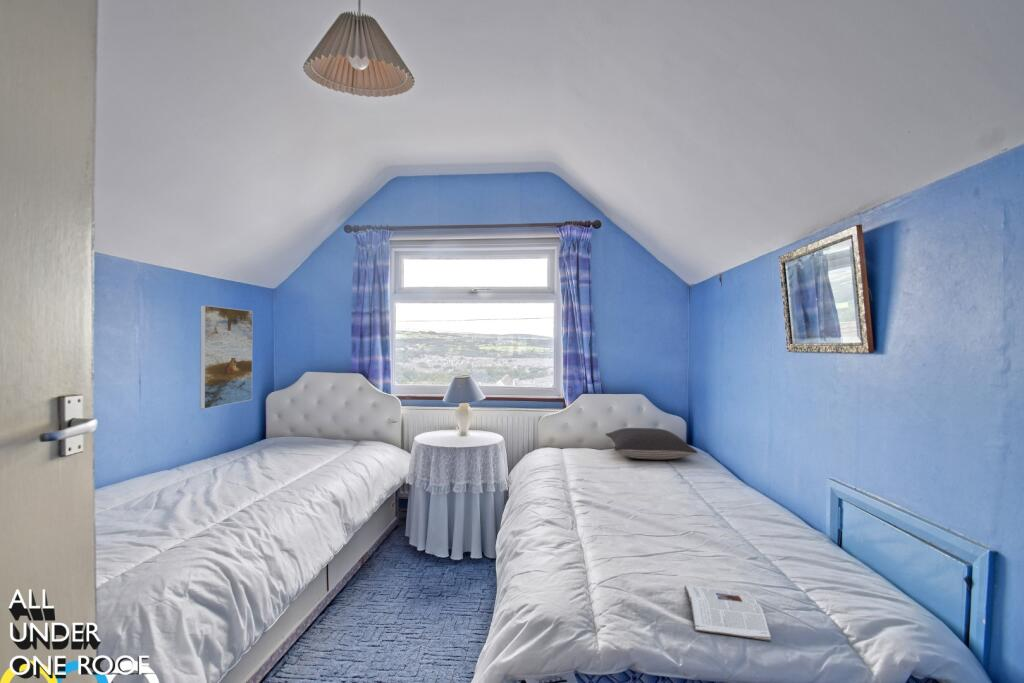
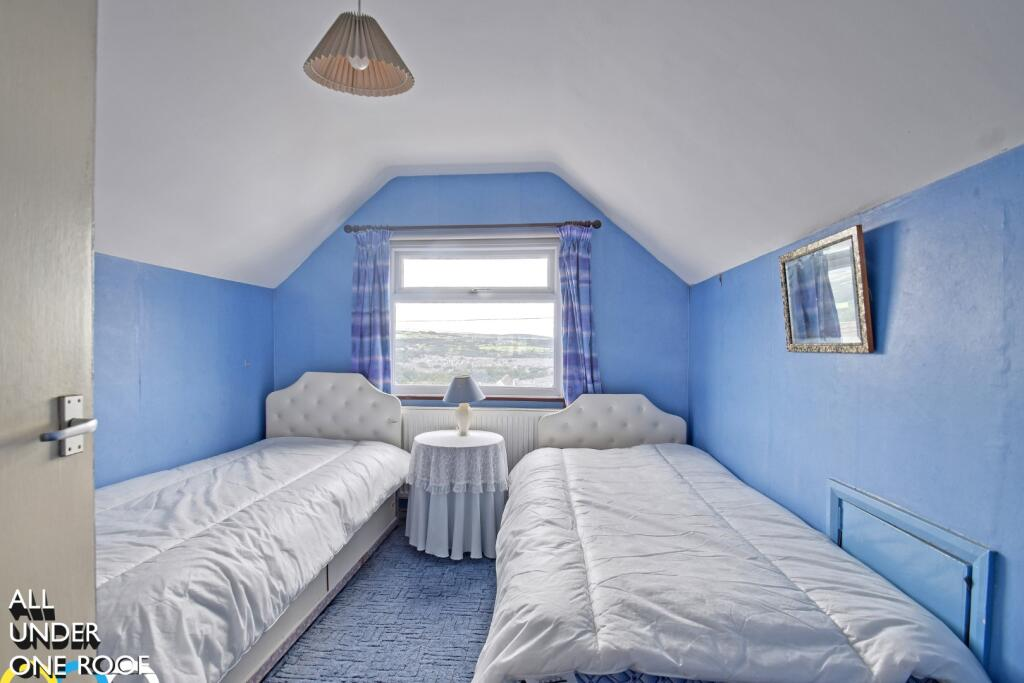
- pillow [604,427,699,461]
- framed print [199,304,254,410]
- magazine [684,584,772,642]
